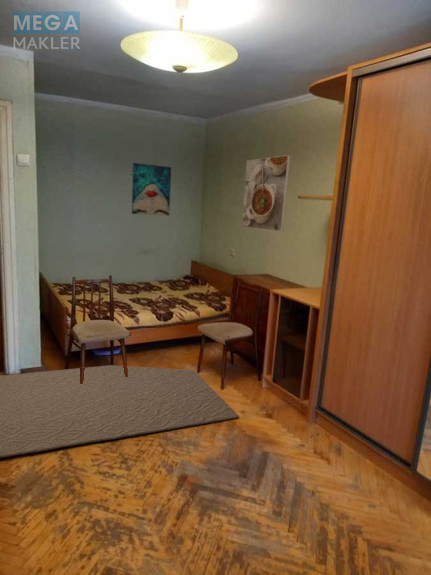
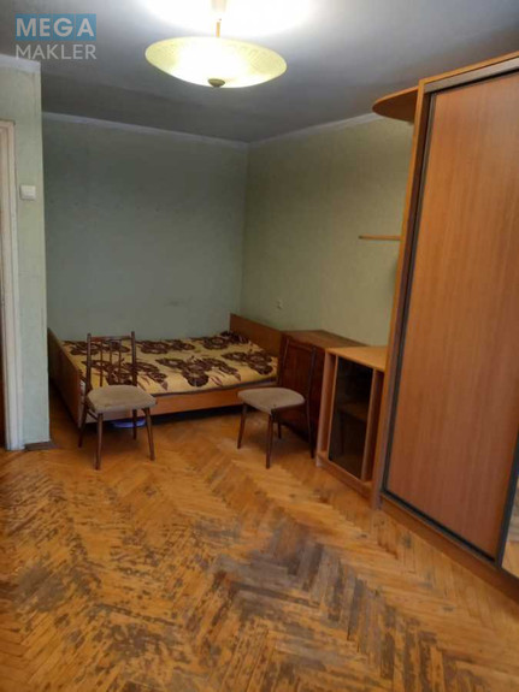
- wall art [131,162,172,217]
- rug [0,364,240,459]
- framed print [241,154,291,233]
